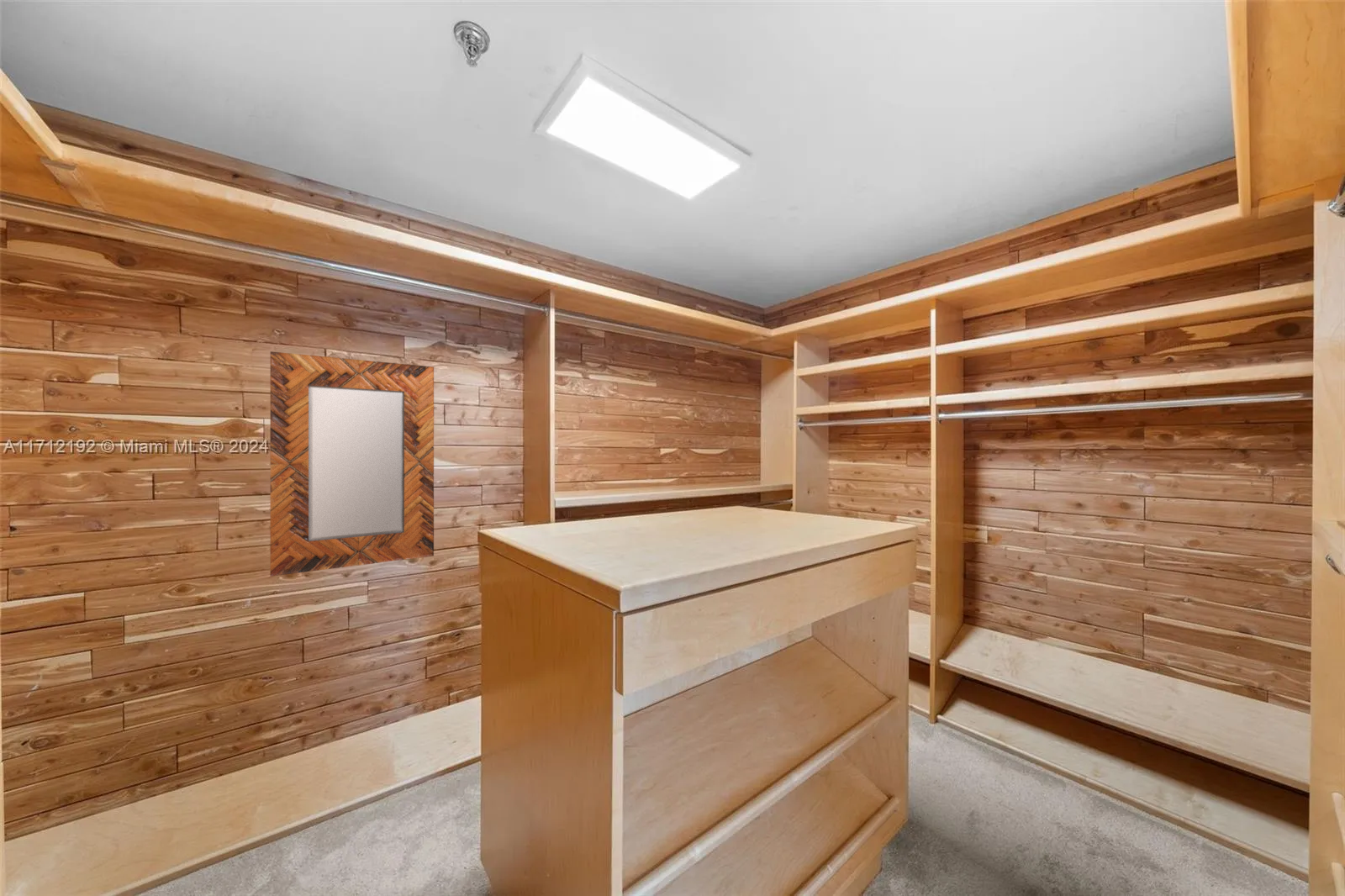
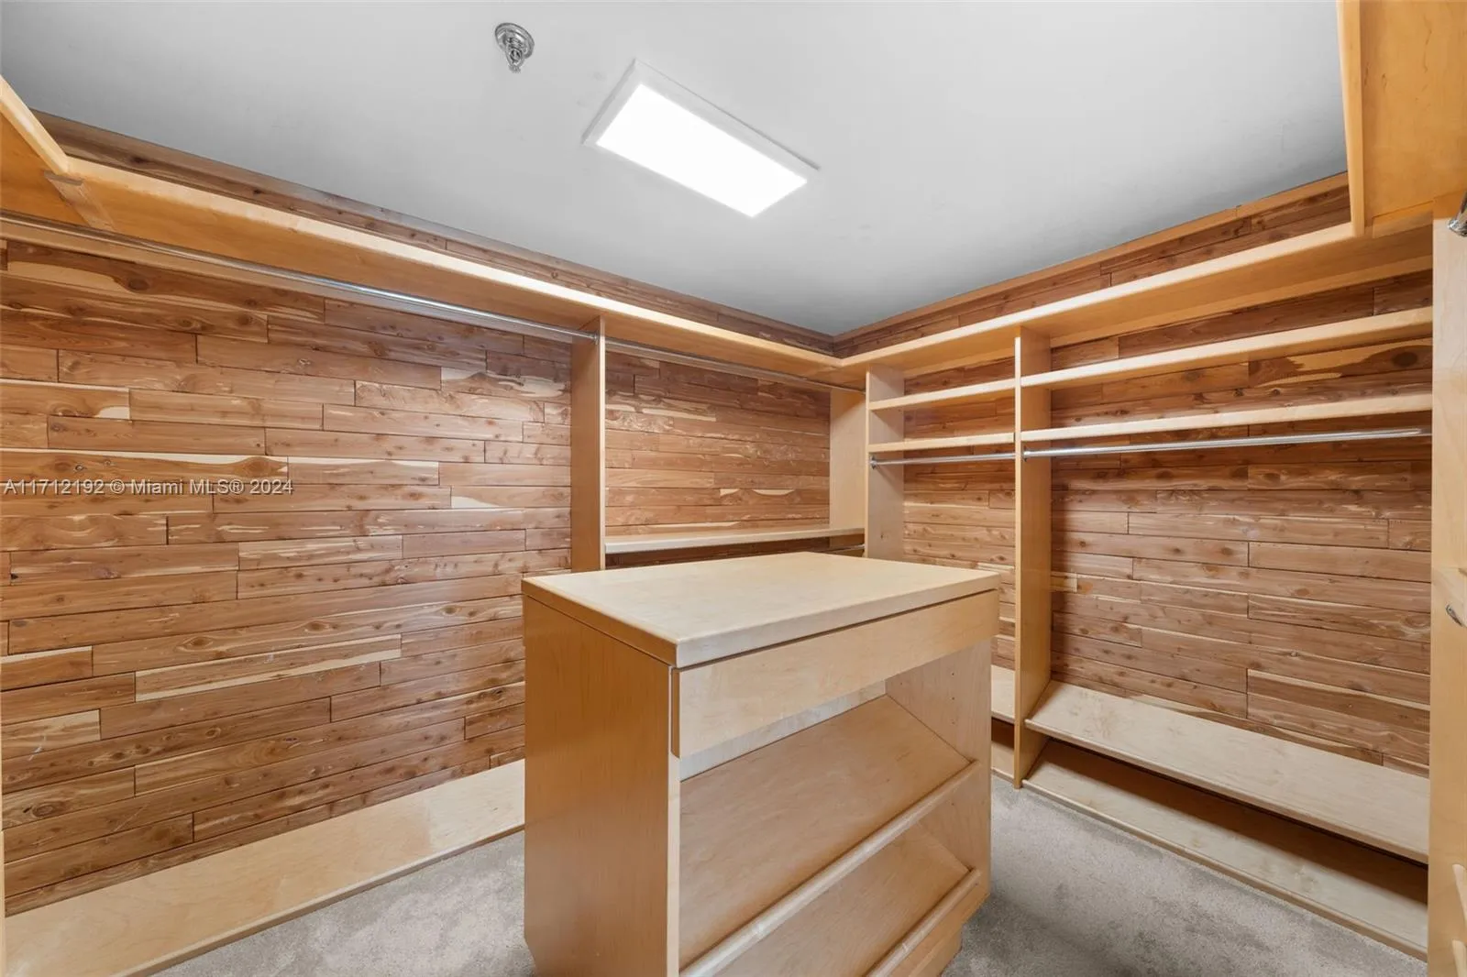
- home mirror [270,350,435,577]
